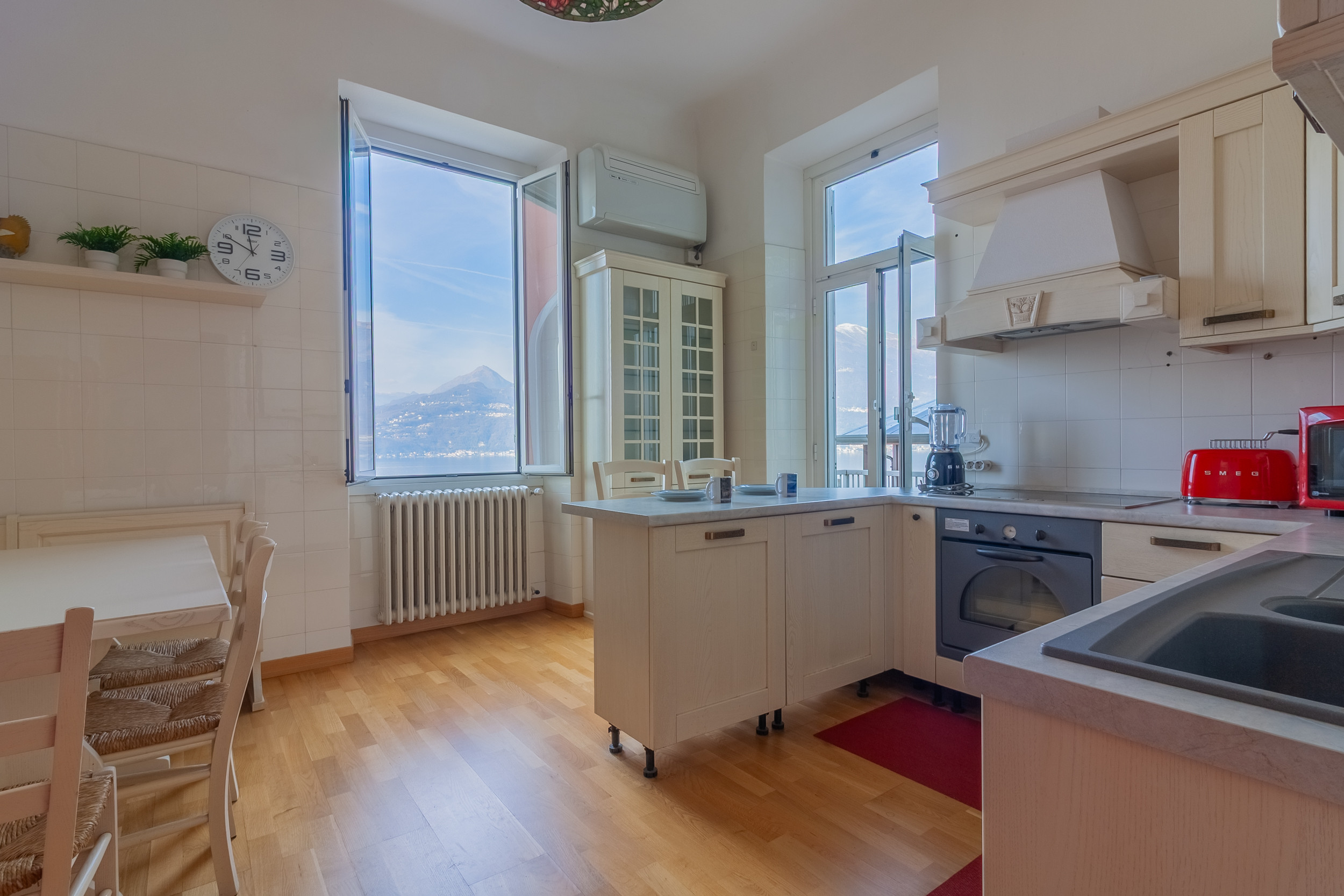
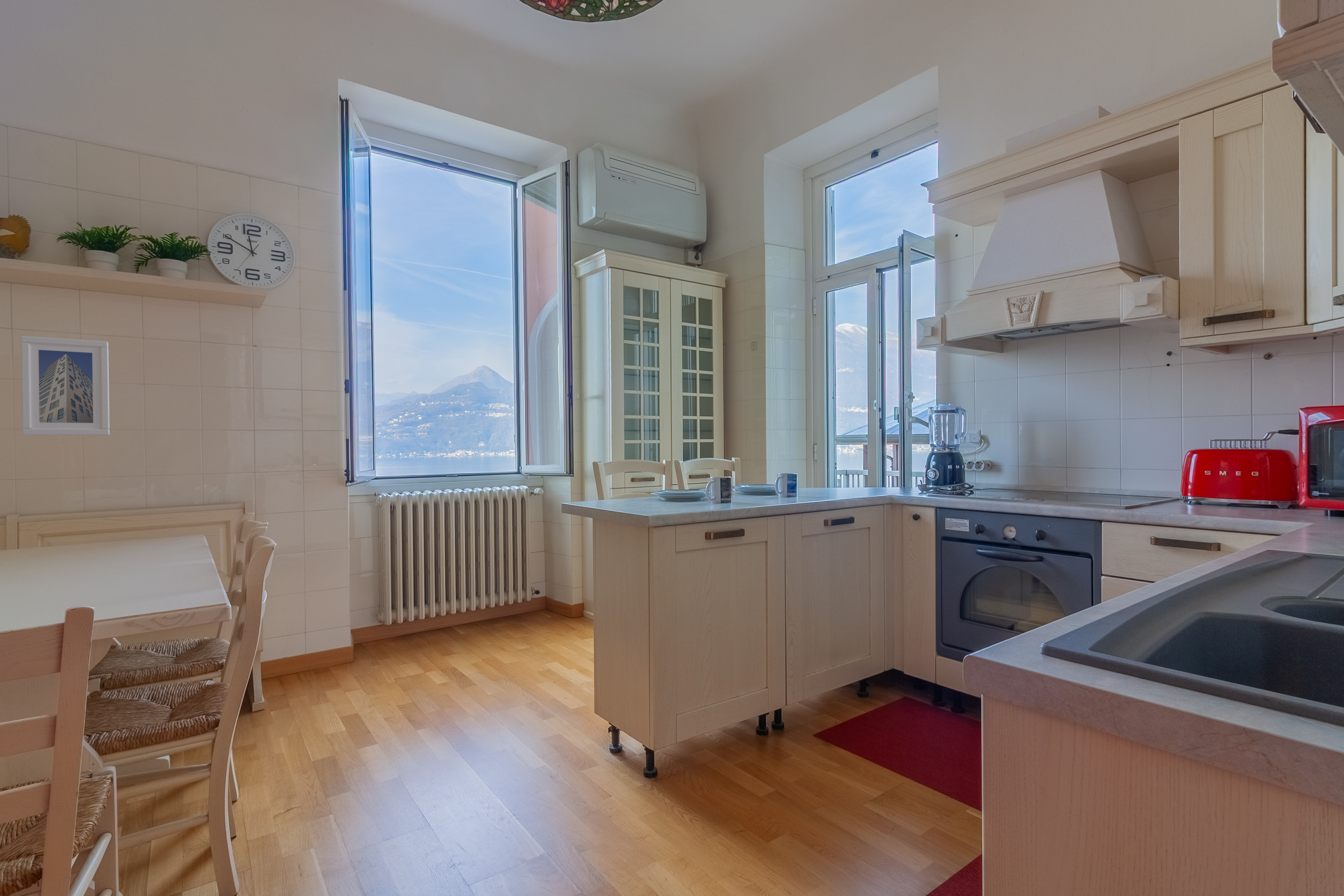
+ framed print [20,335,110,436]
